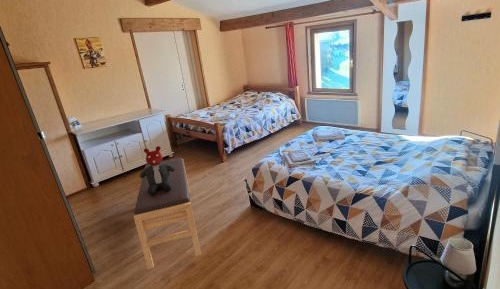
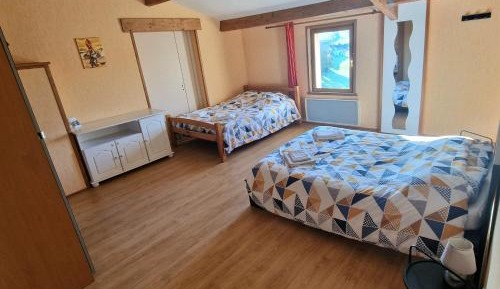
- bench [133,157,202,270]
- teddy bear [139,145,175,195]
